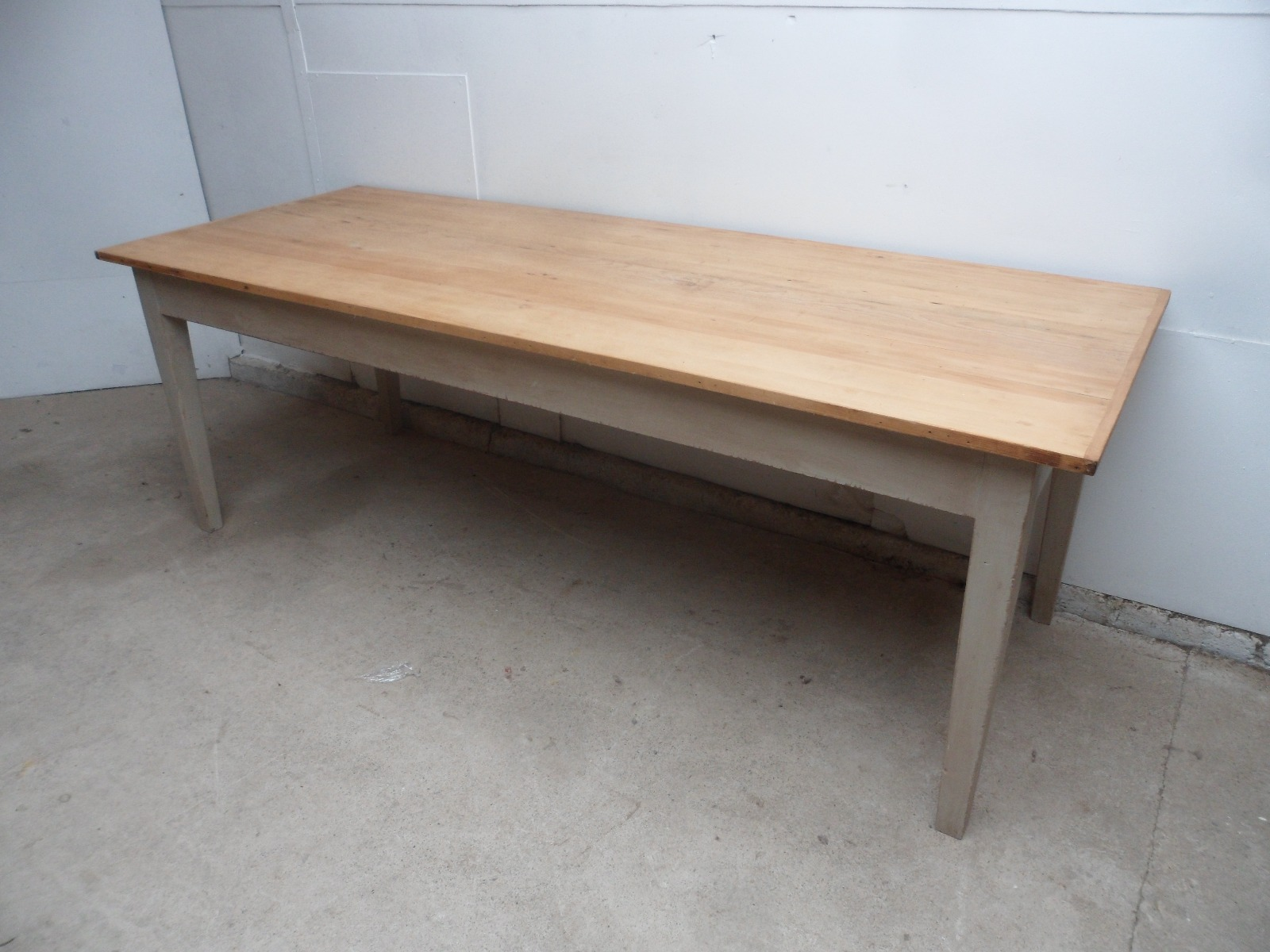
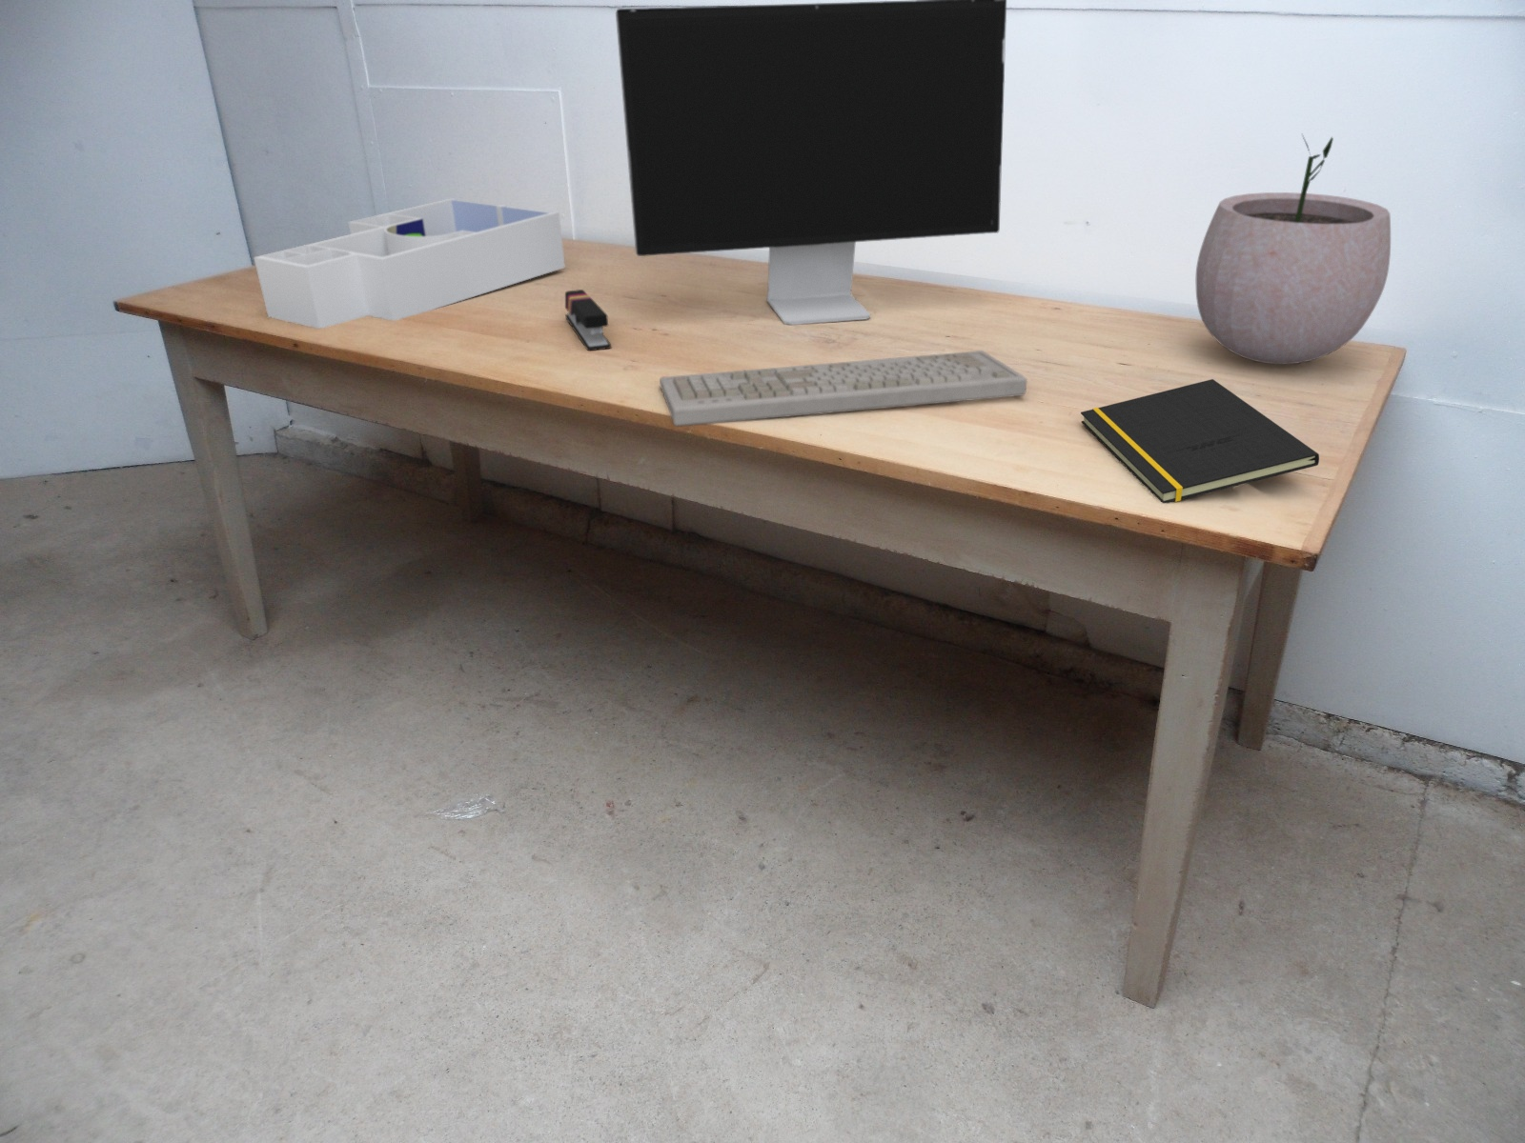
+ plant pot [1195,133,1392,365]
+ desk organizer [252,197,566,329]
+ keyboard [658,349,1028,427]
+ notepad [1080,378,1320,504]
+ computer monitor [615,0,1007,325]
+ stapler [564,288,612,352]
